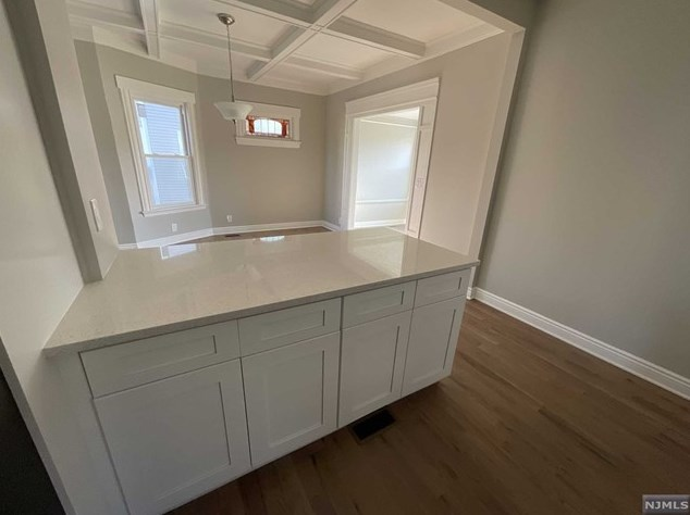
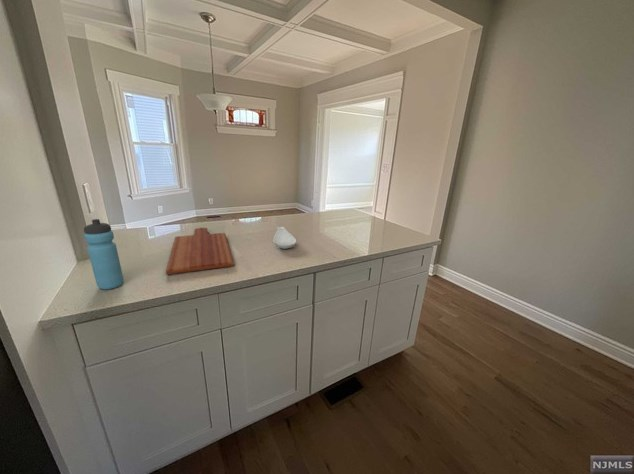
+ water bottle [83,218,125,291]
+ cutting board [165,227,235,275]
+ spoon rest [272,226,297,250]
